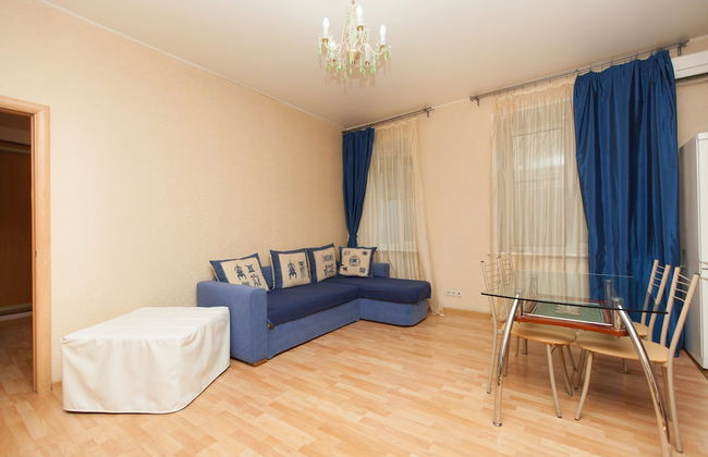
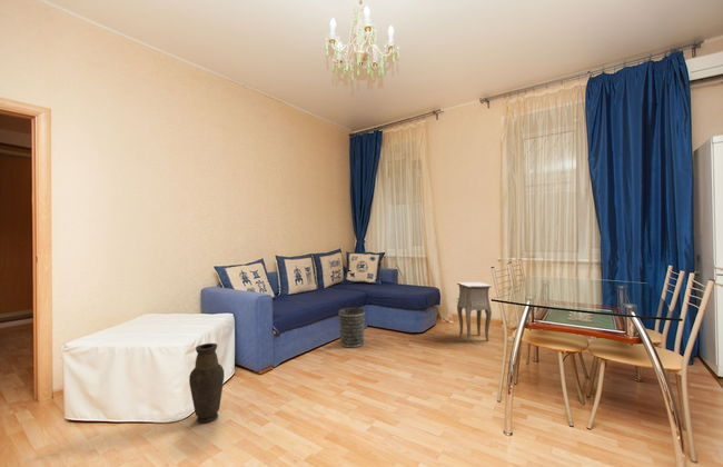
+ wastebasket [338,307,366,349]
+ vase [188,342,226,425]
+ side table [456,281,493,346]
